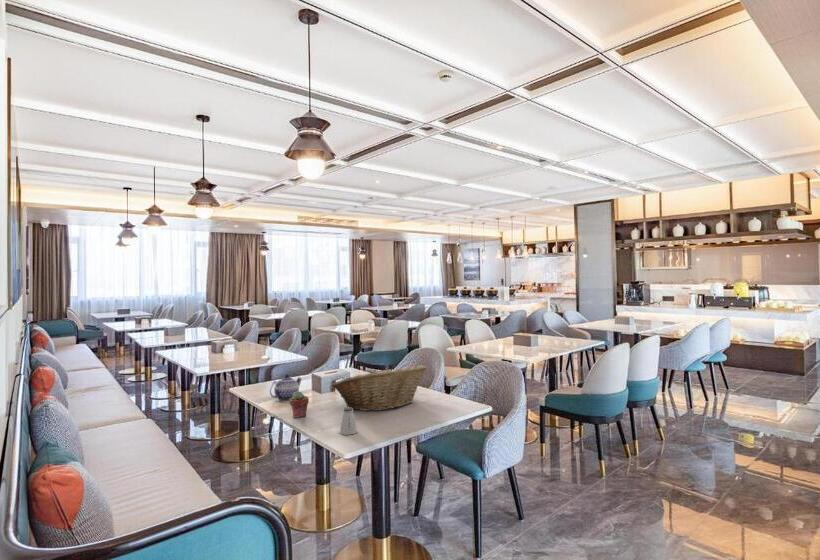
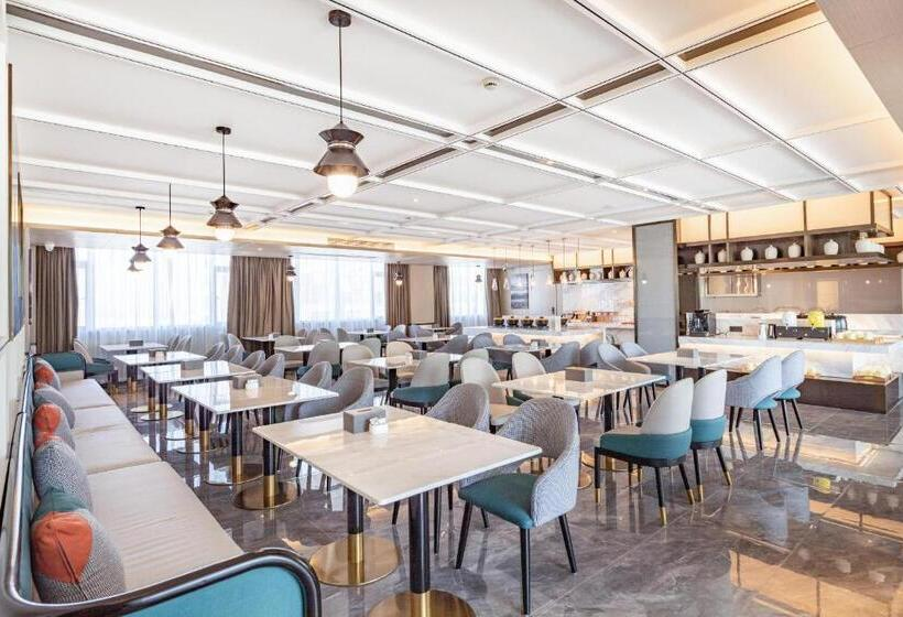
- teapot [269,373,302,401]
- potted succulent [288,390,310,418]
- saltshaker [339,407,358,436]
- fruit basket [331,364,428,412]
